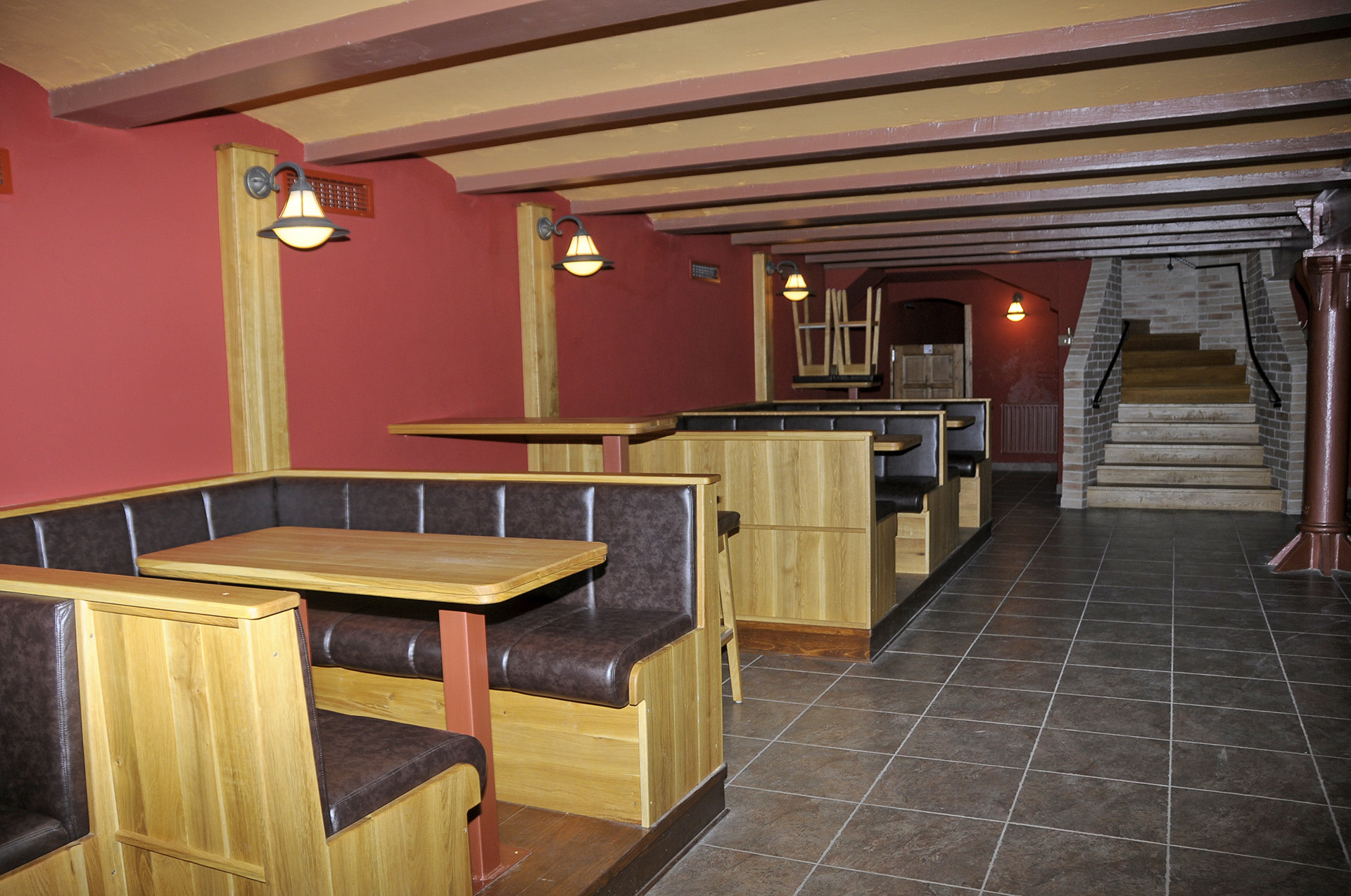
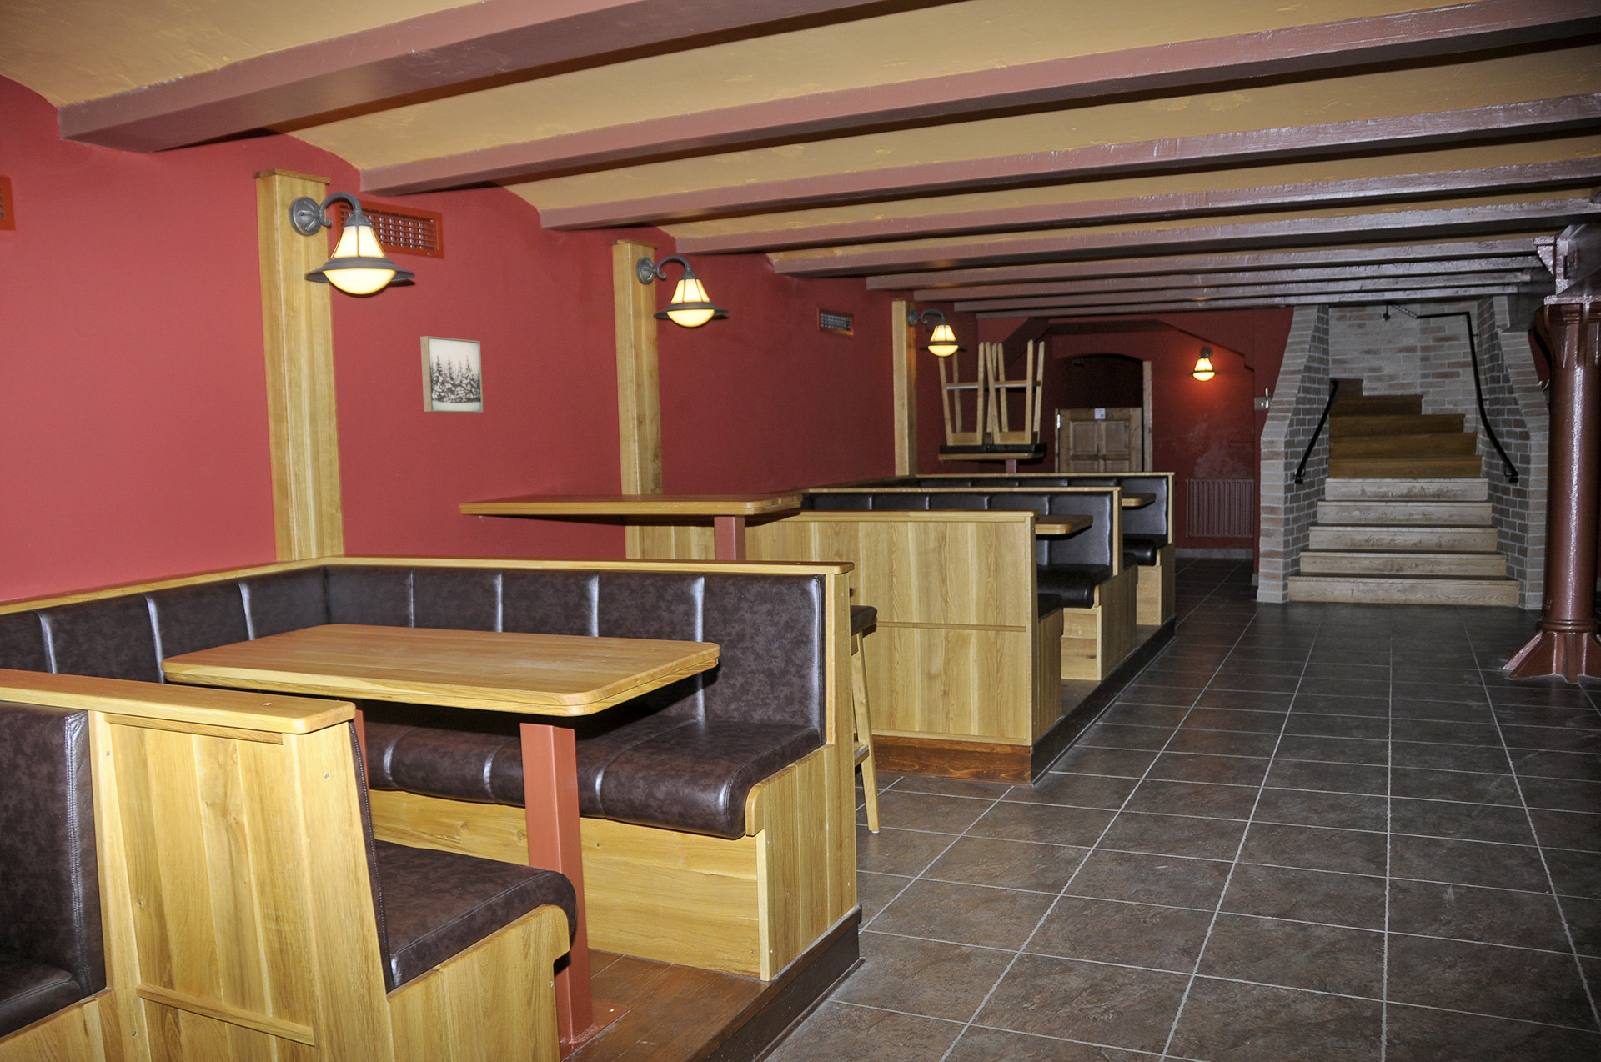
+ wall art [420,335,485,414]
